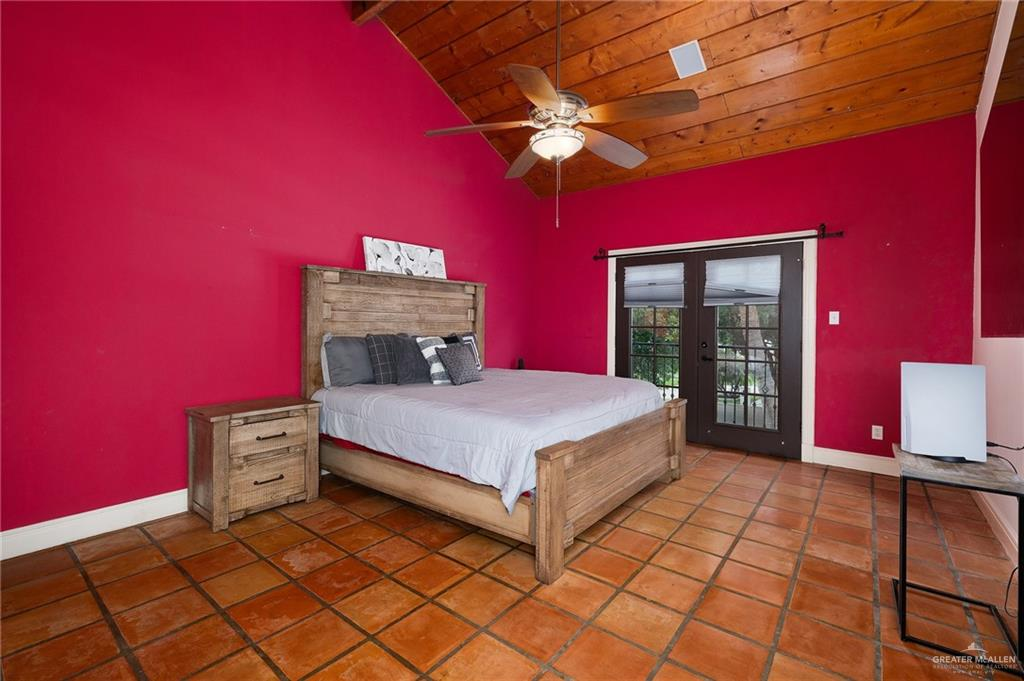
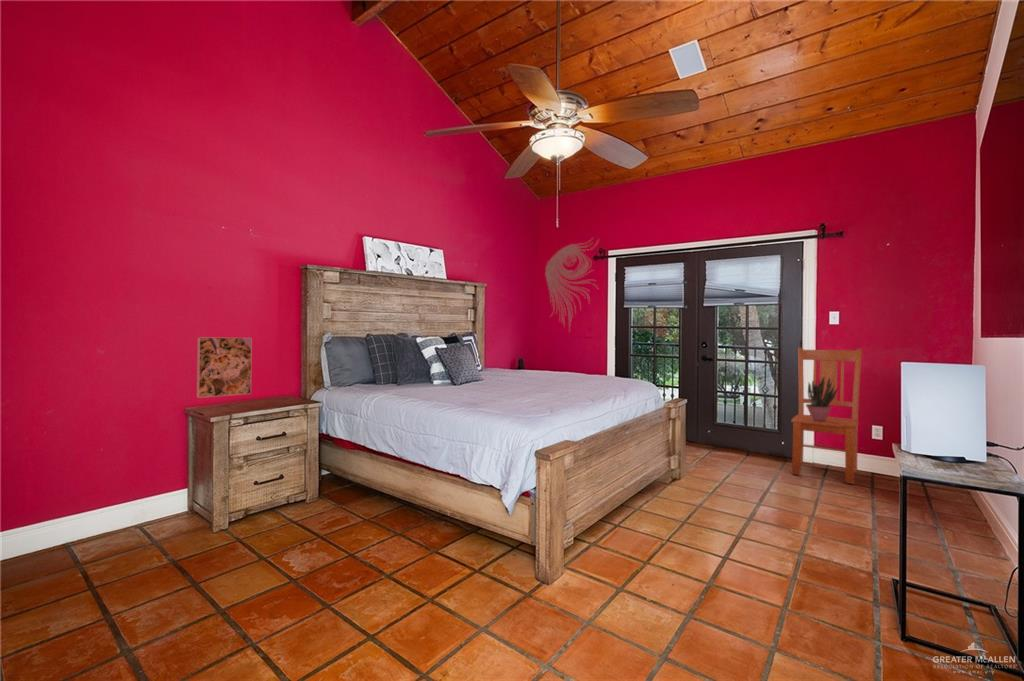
+ wall sculpture [544,236,600,333]
+ potted plant [805,378,840,422]
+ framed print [196,336,253,399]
+ chair [790,346,863,485]
